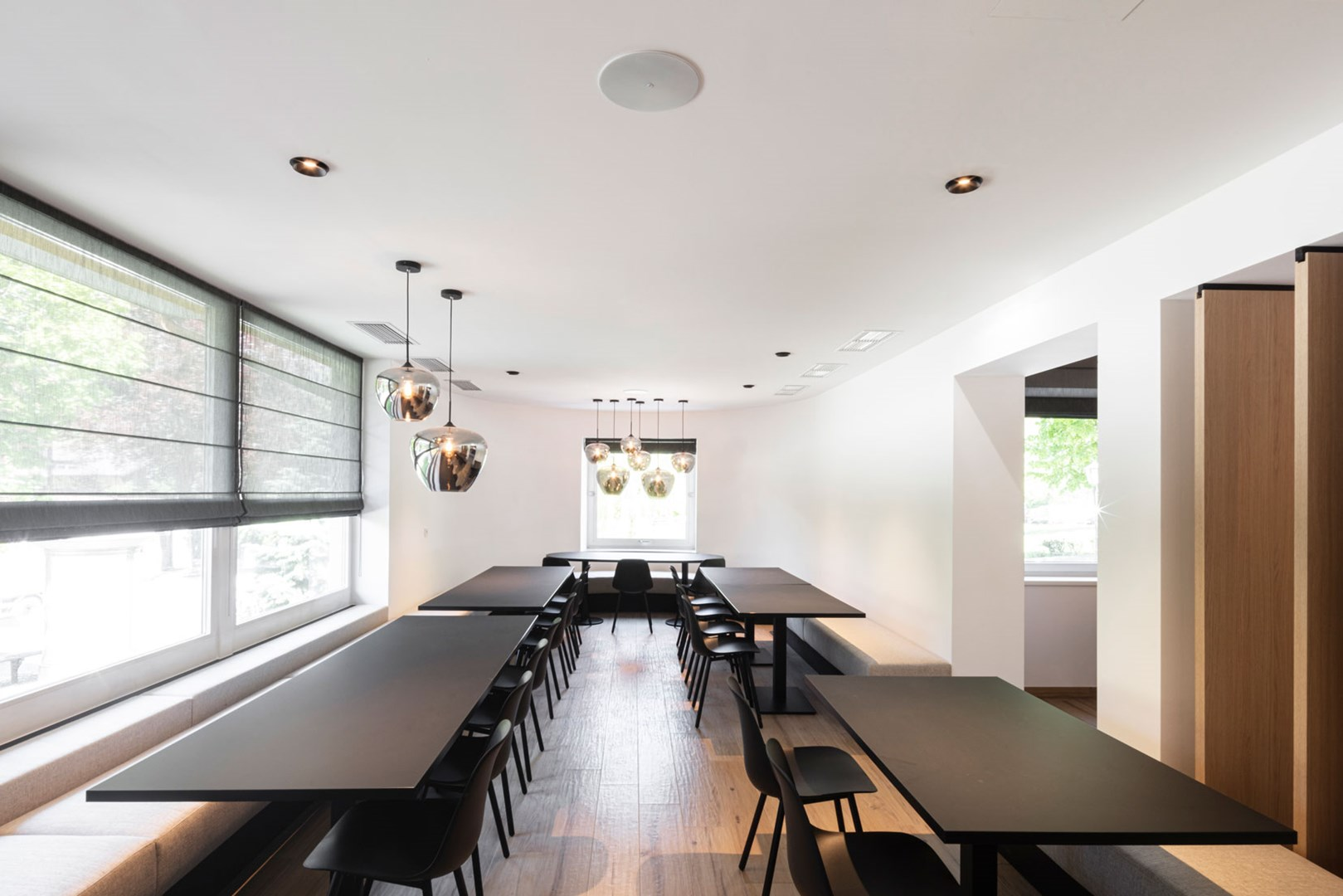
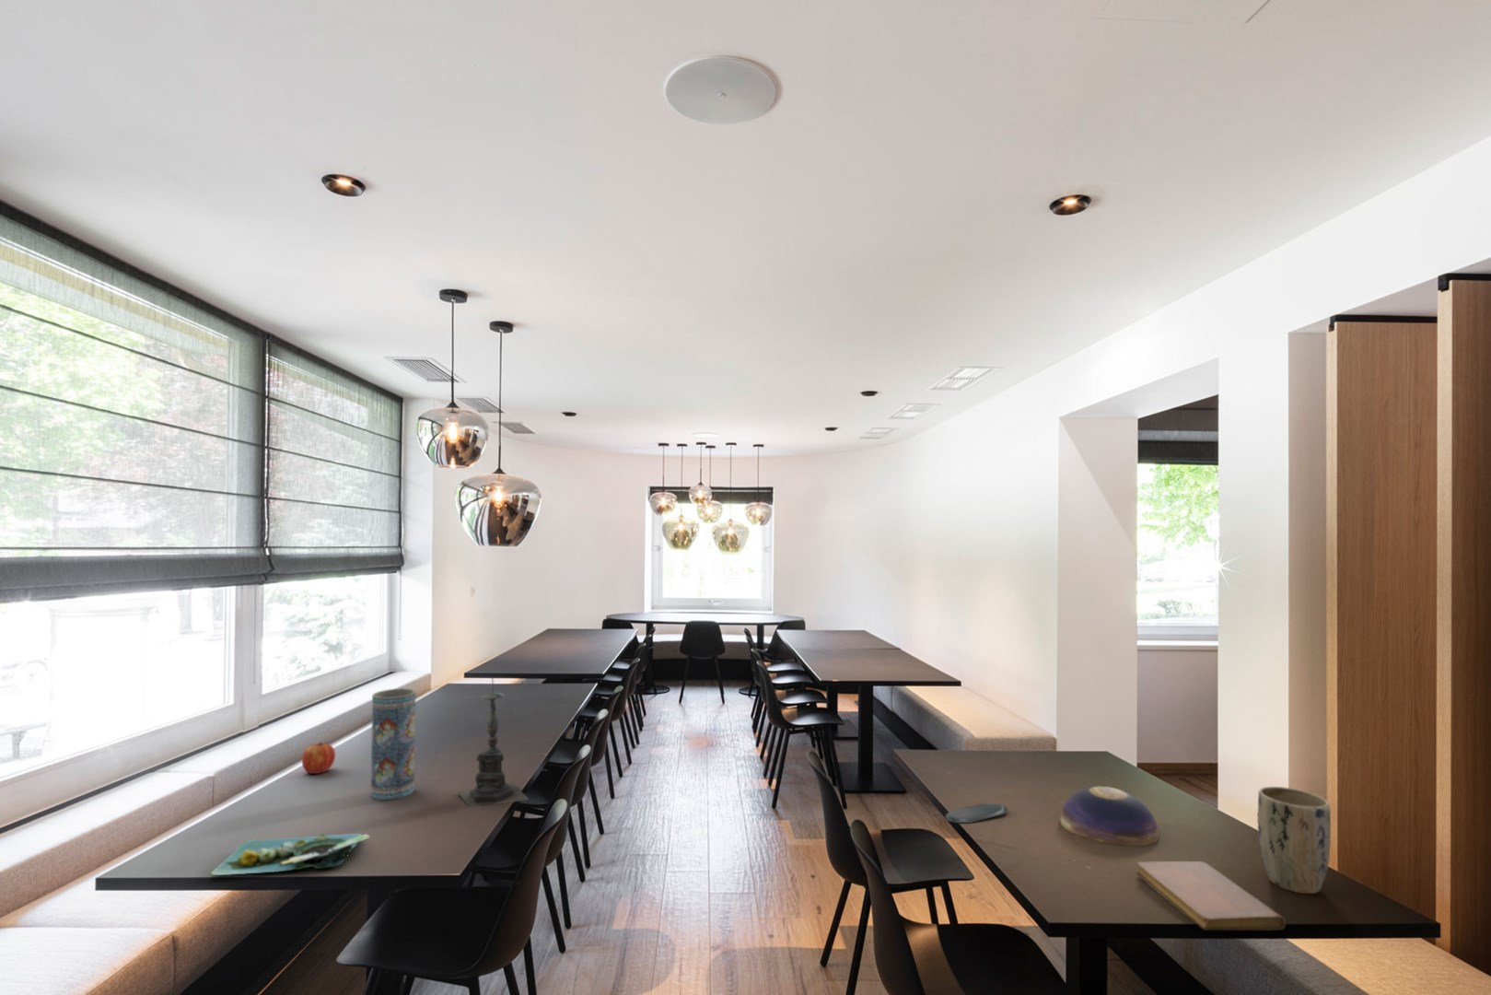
+ vase [370,687,417,802]
+ notebook [1136,861,1287,932]
+ candle holder [457,679,531,806]
+ plant pot [1256,786,1331,895]
+ decorative bowl [1059,786,1160,846]
+ oval tray [944,803,1008,824]
+ platter [209,832,371,876]
+ apple [301,741,336,775]
